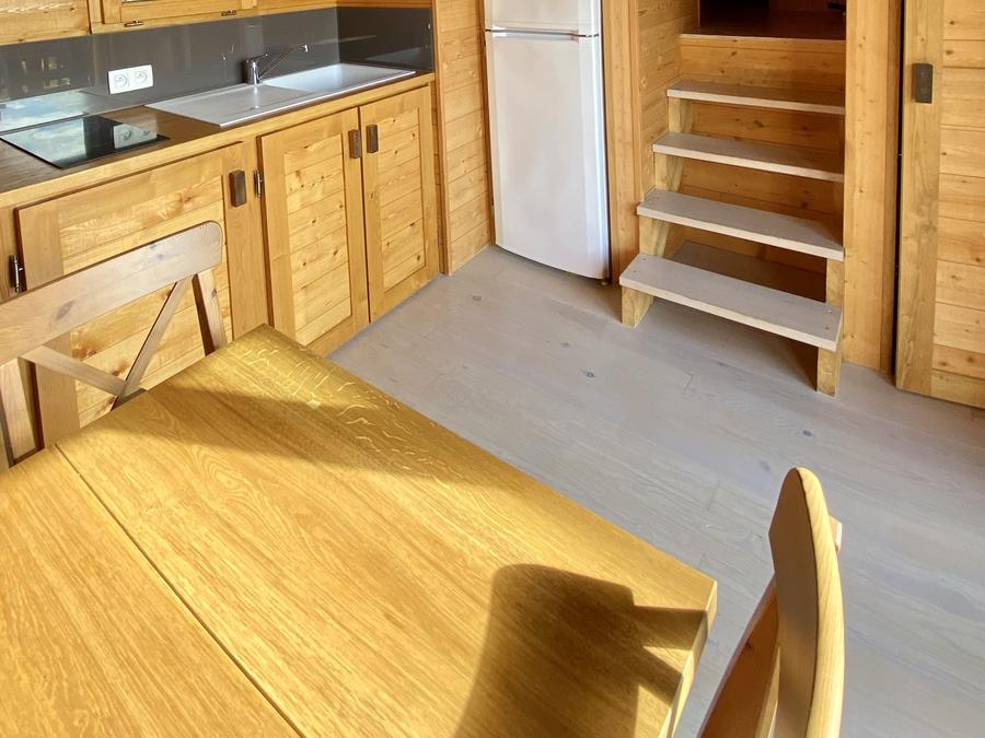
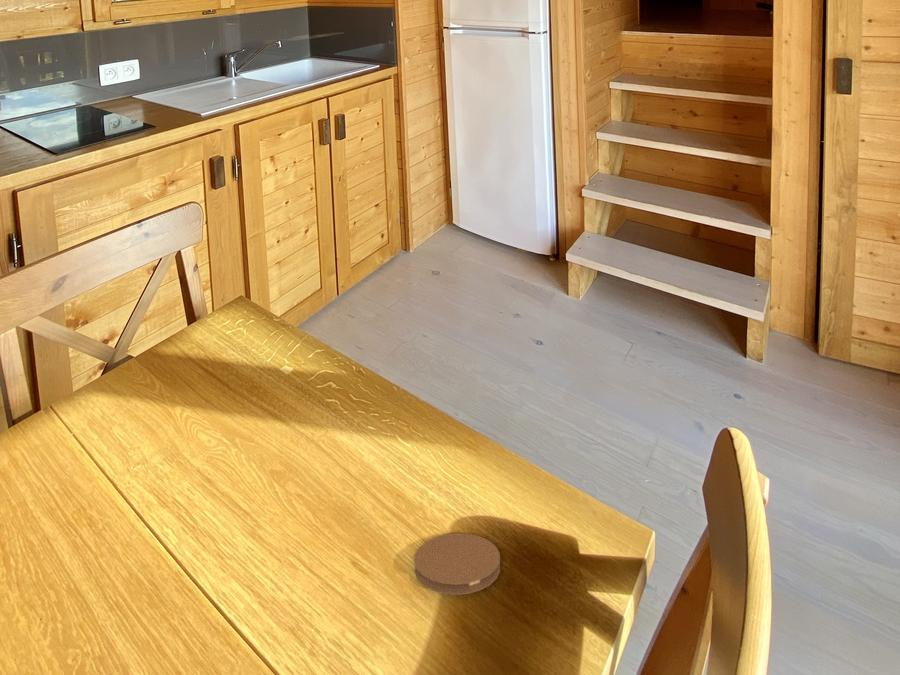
+ coaster [413,532,501,596]
